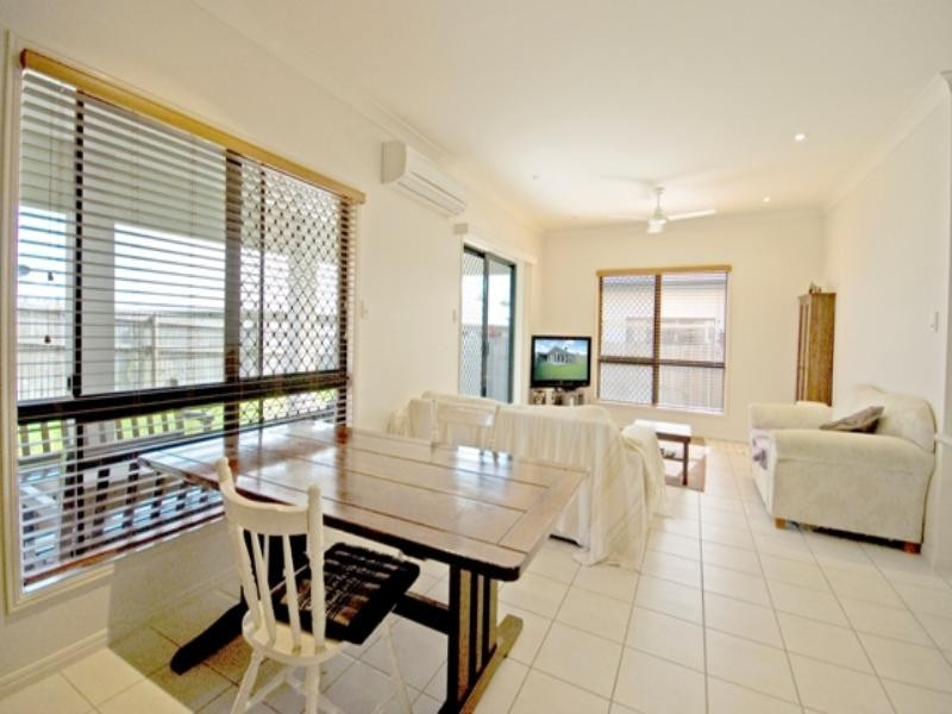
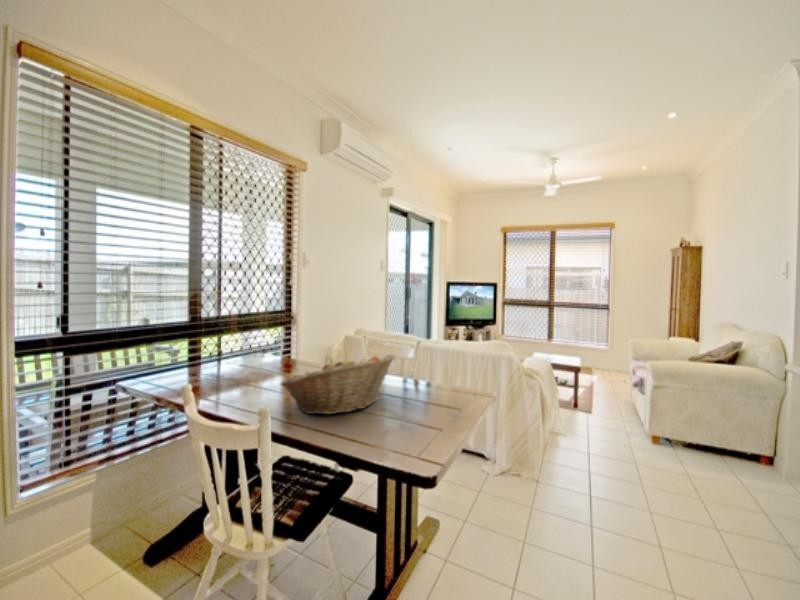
+ fruit basket [280,353,396,415]
